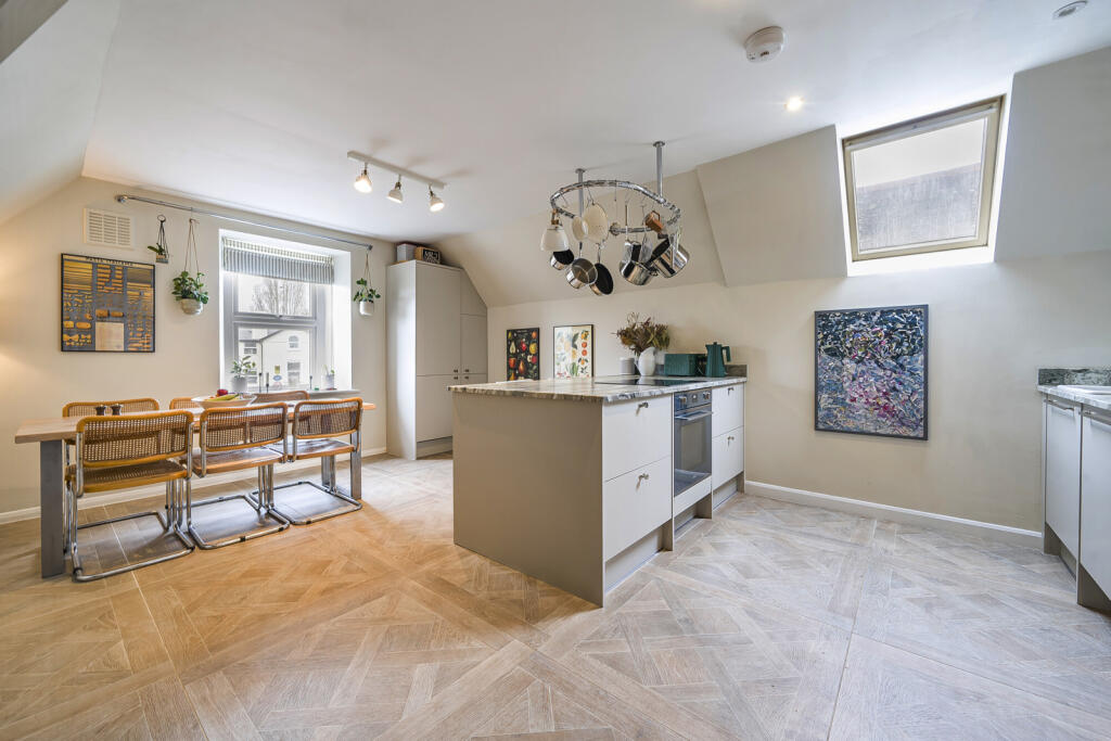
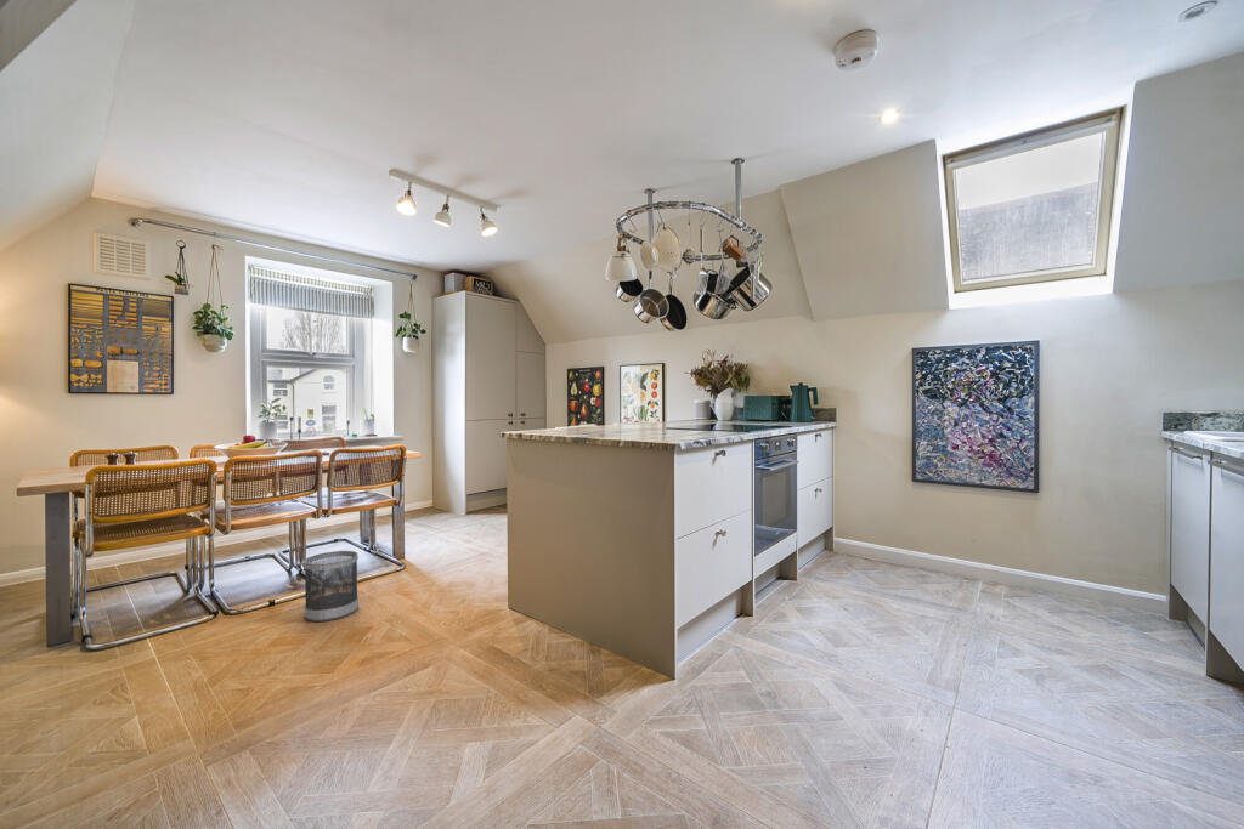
+ wastebasket [302,550,360,623]
